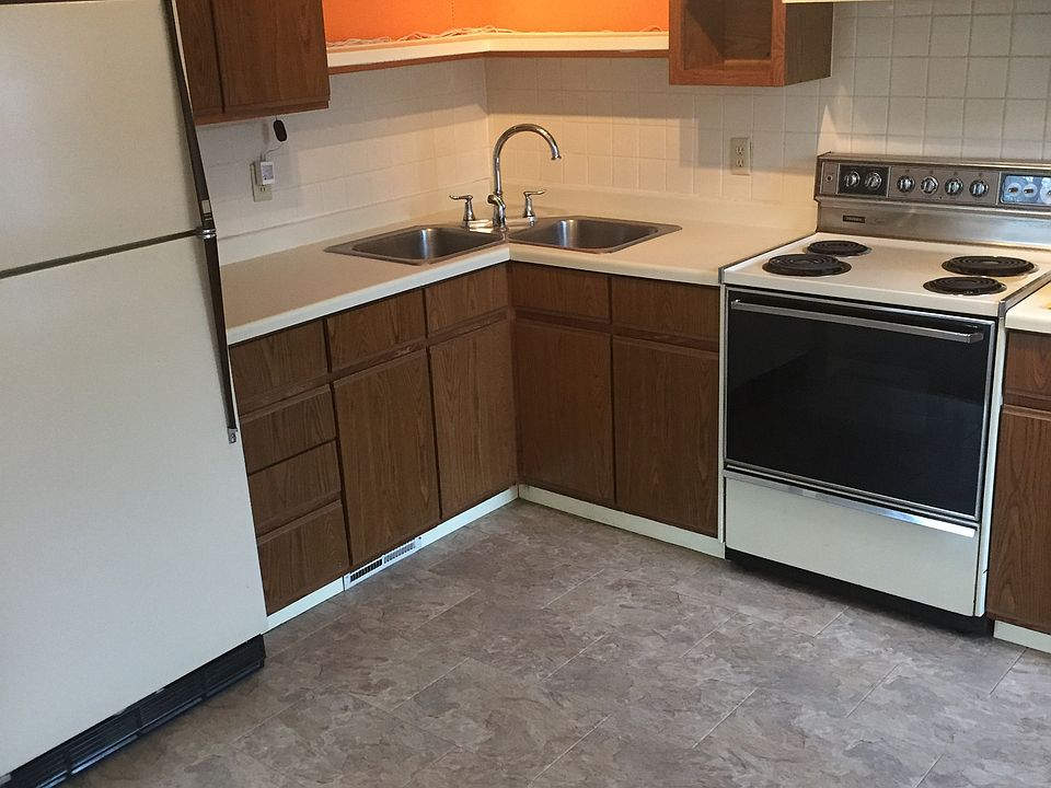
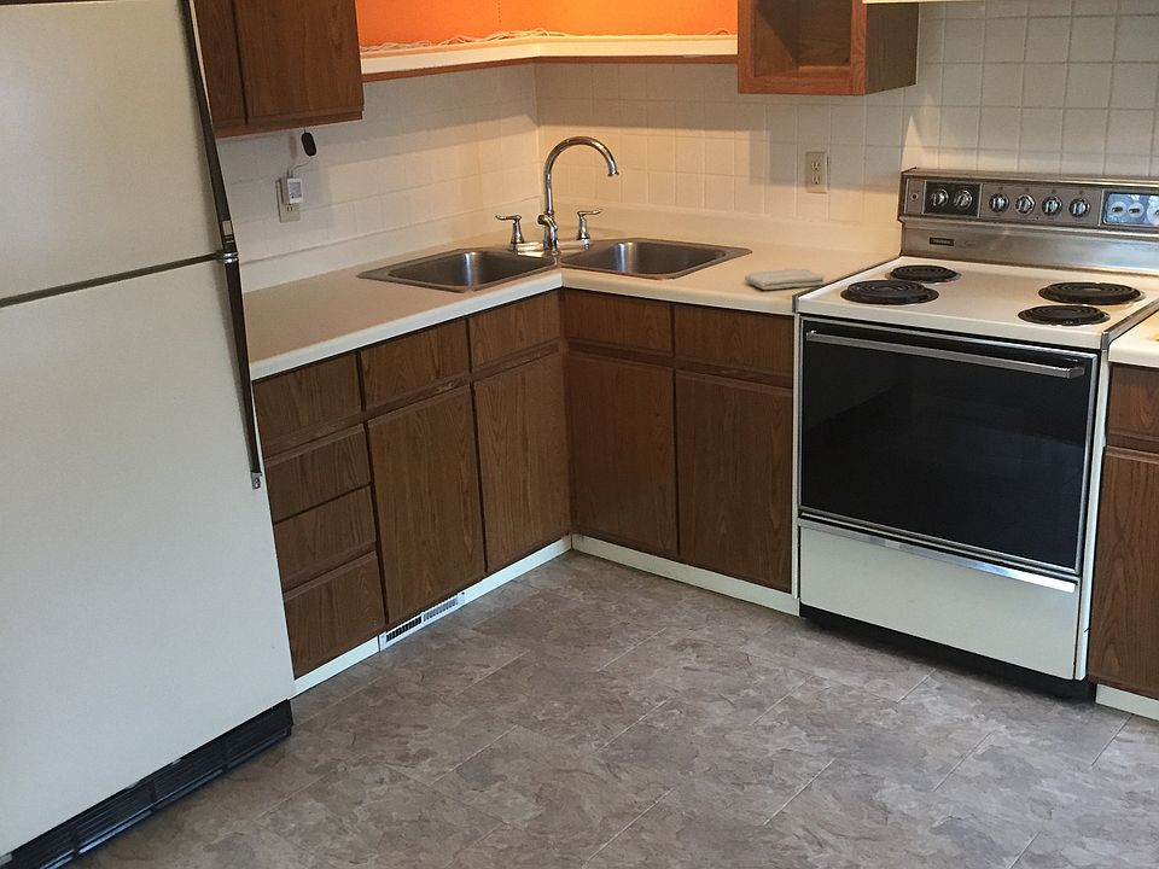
+ washcloth [744,268,826,291]
